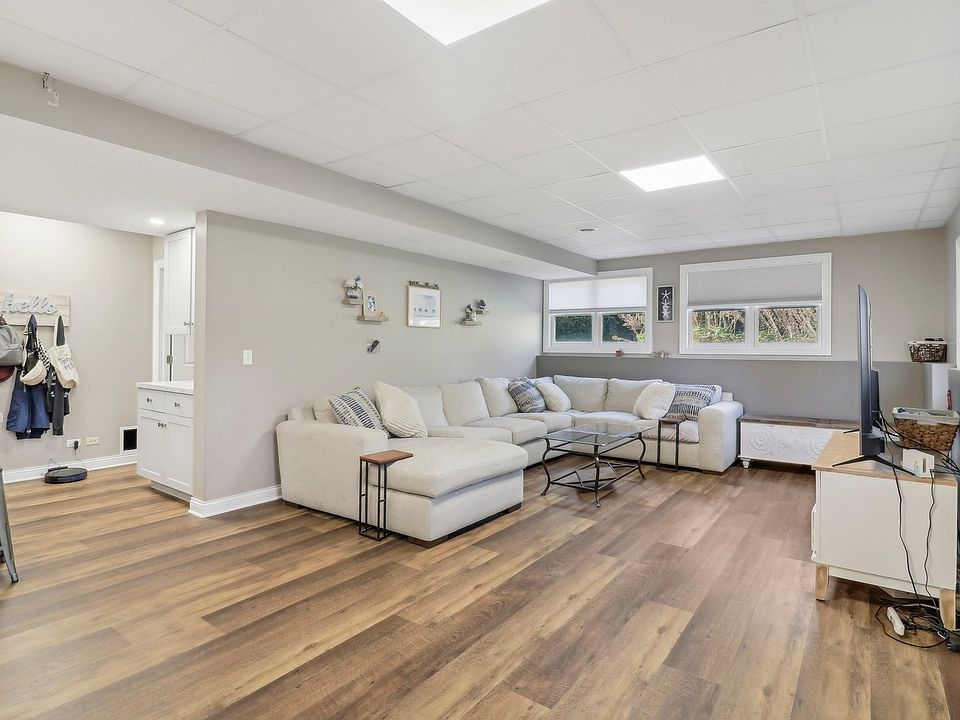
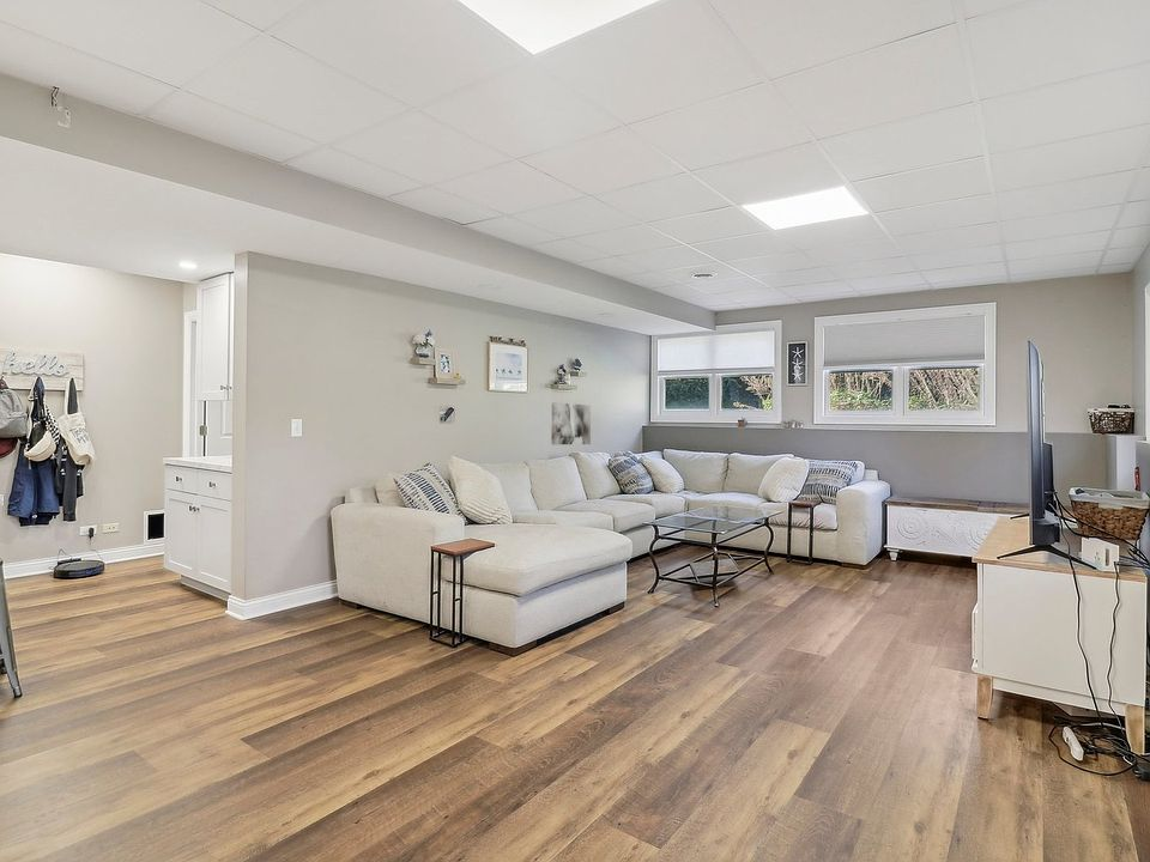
+ wall art [550,401,592,445]
